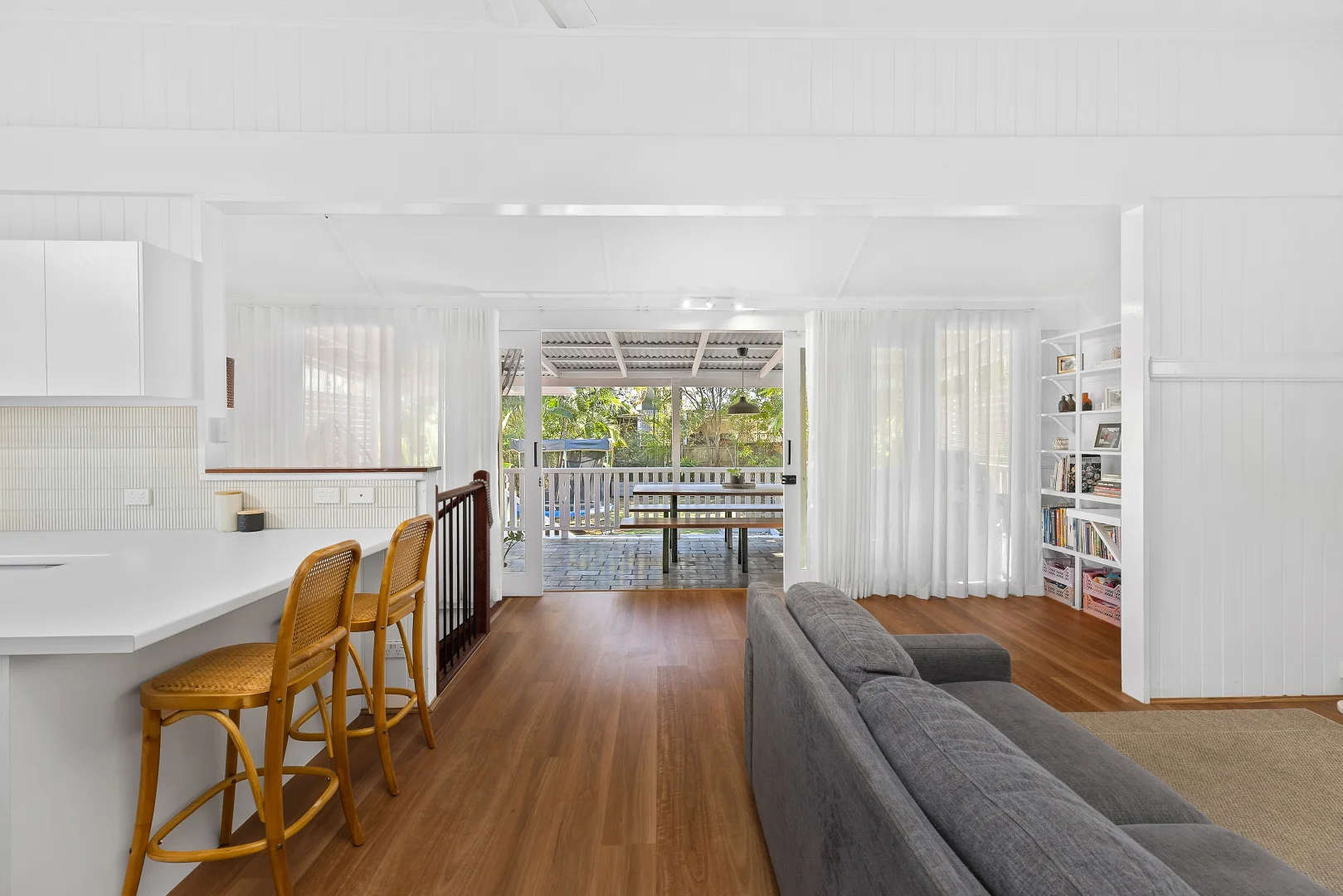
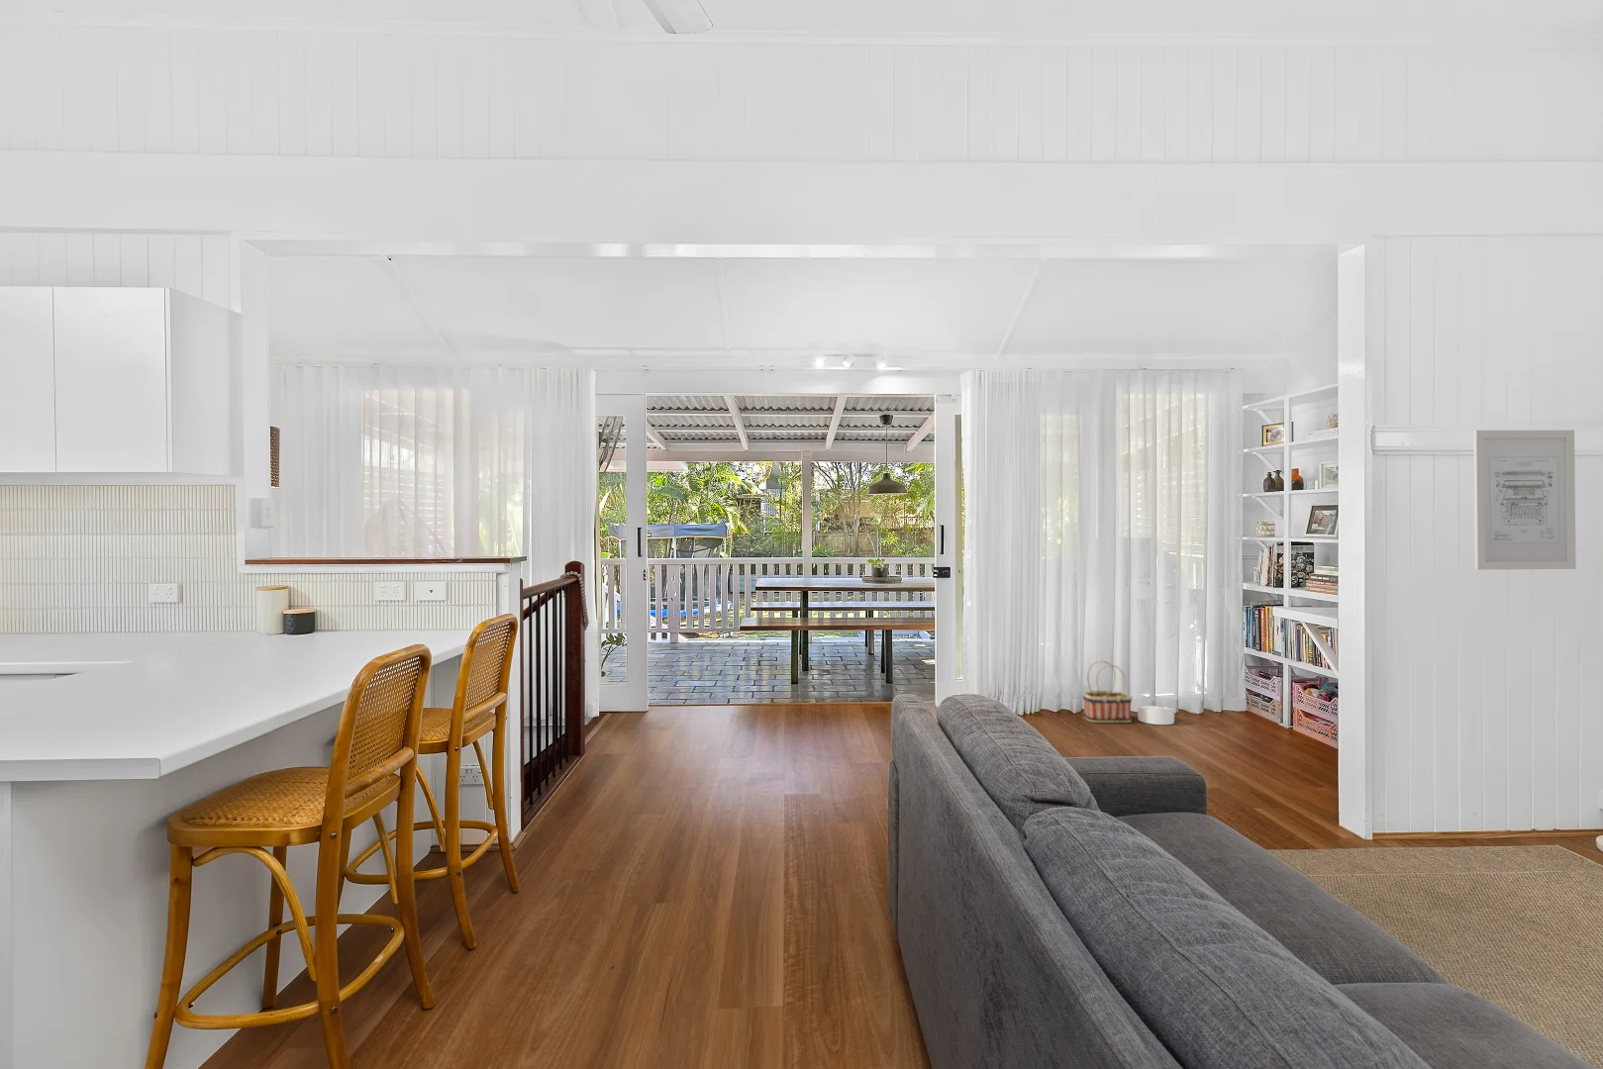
+ wall art [1473,430,1577,570]
+ basket [1081,660,1133,723]
+ decorative bowl [1136,705,1176,725]
